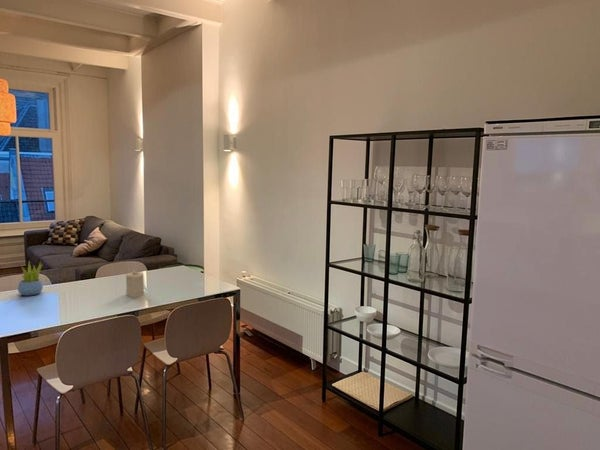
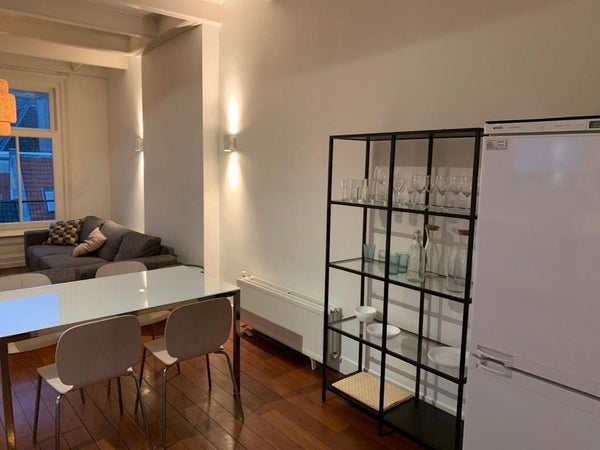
- candle [125,269,145,298]
- succulent plant [17,261,44,297]
